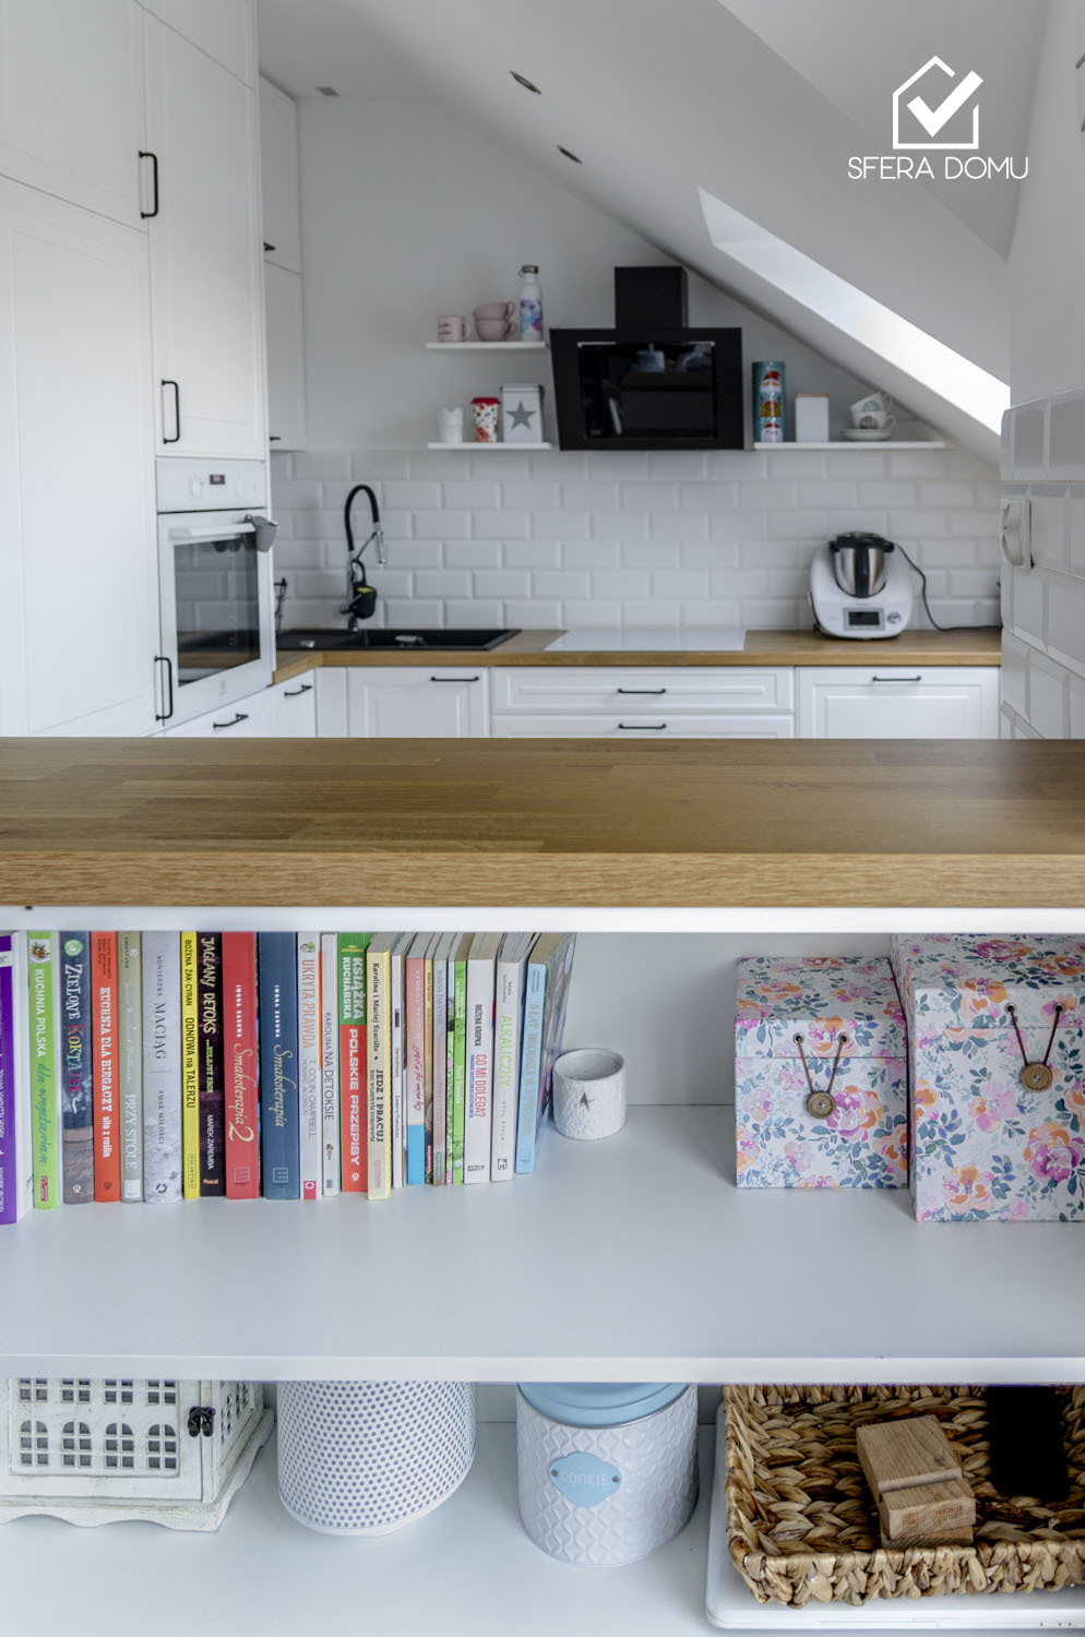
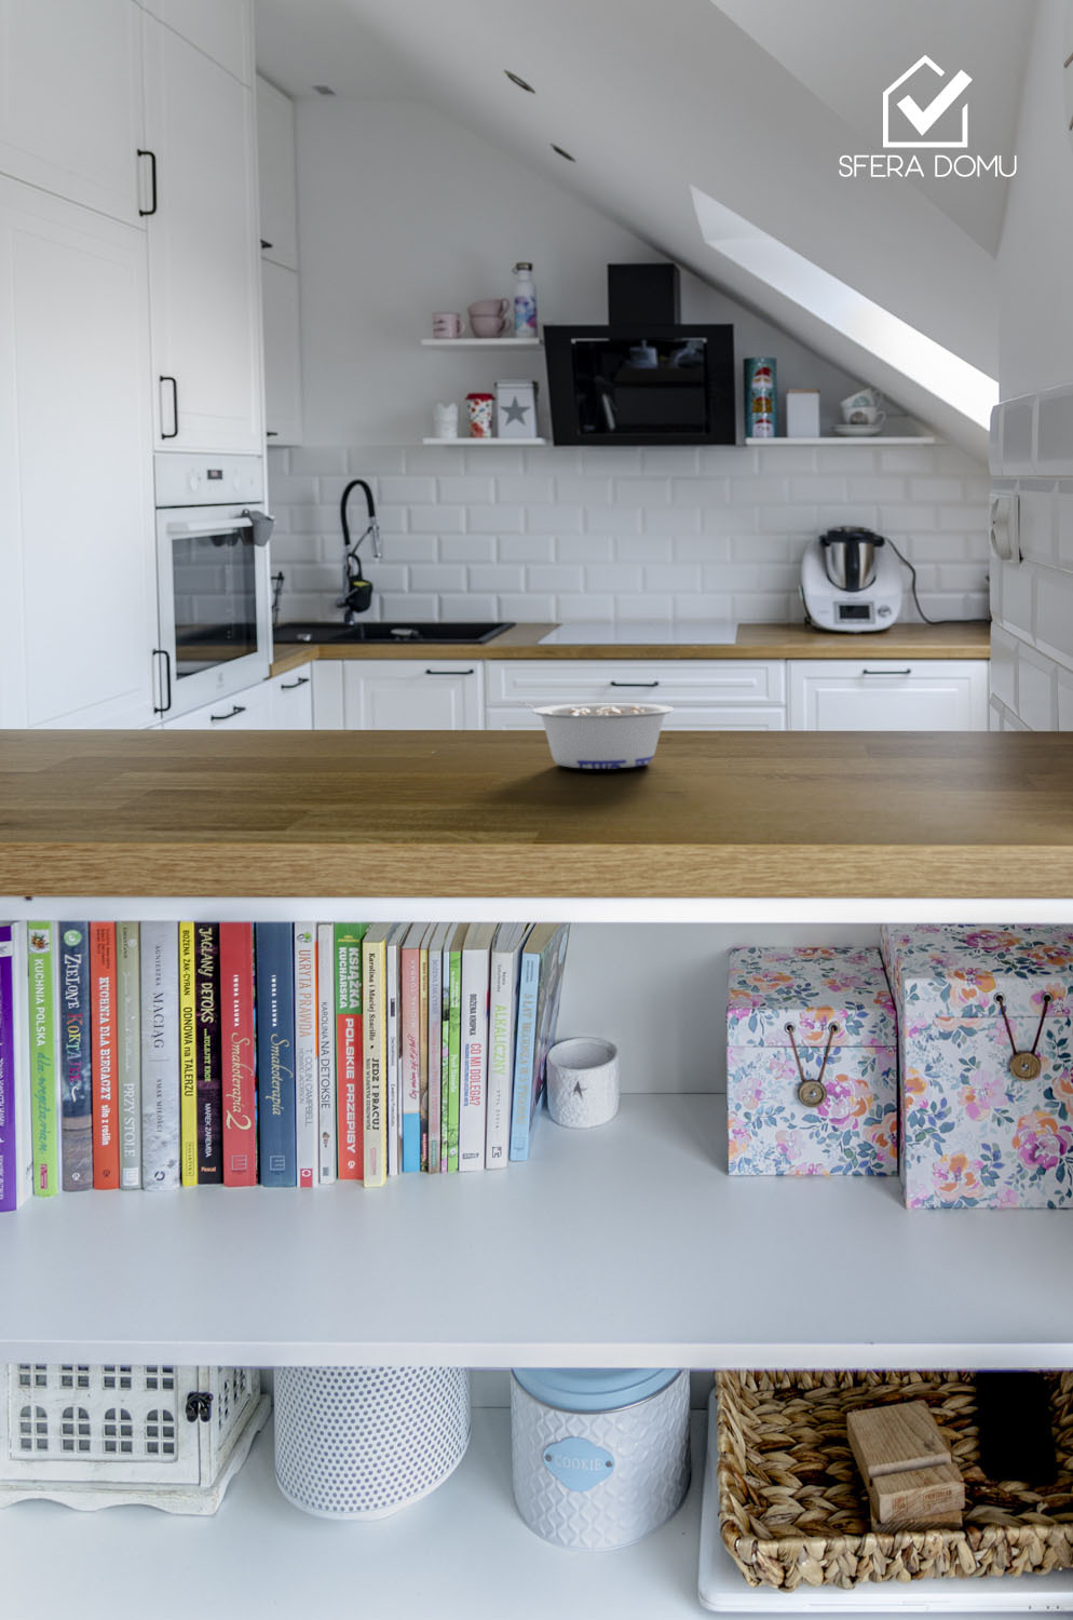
+ legume [517,700,674,770]
